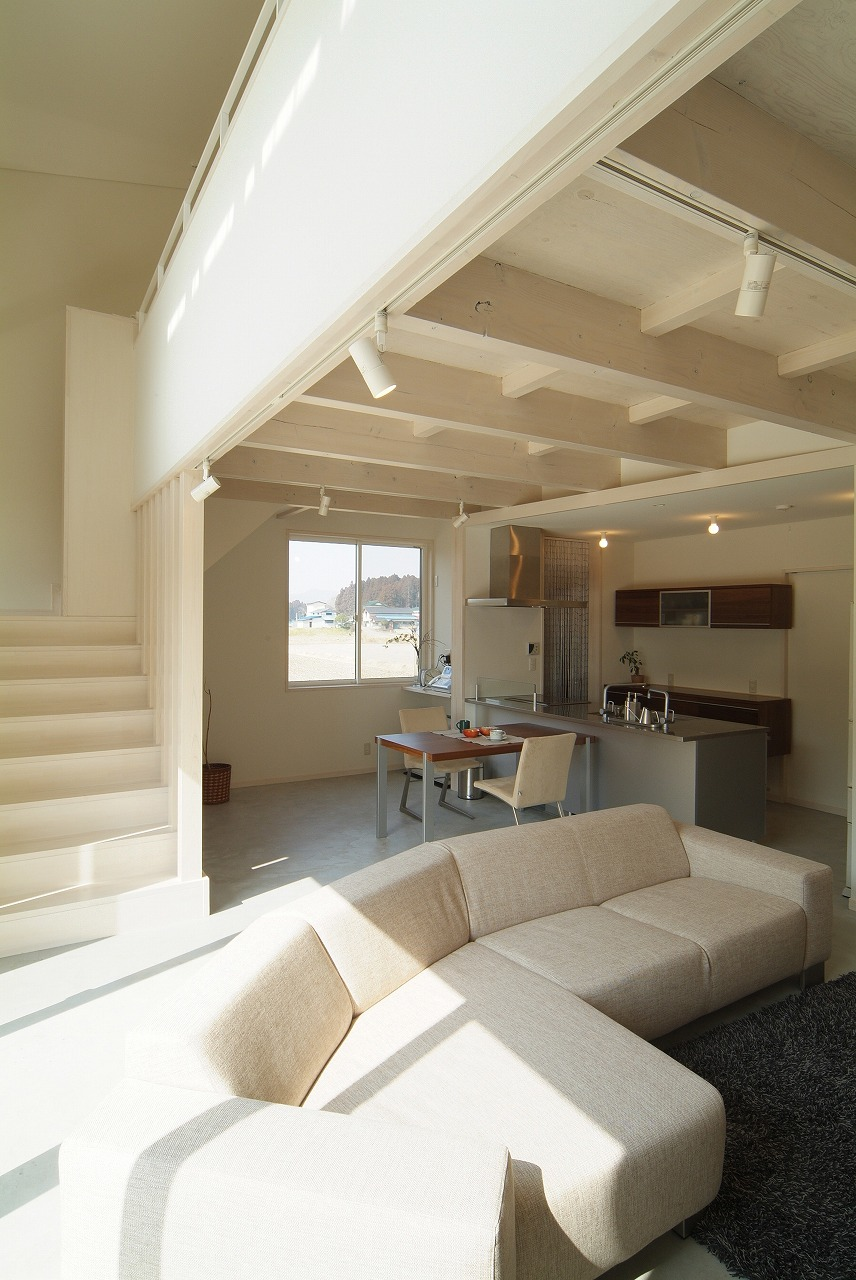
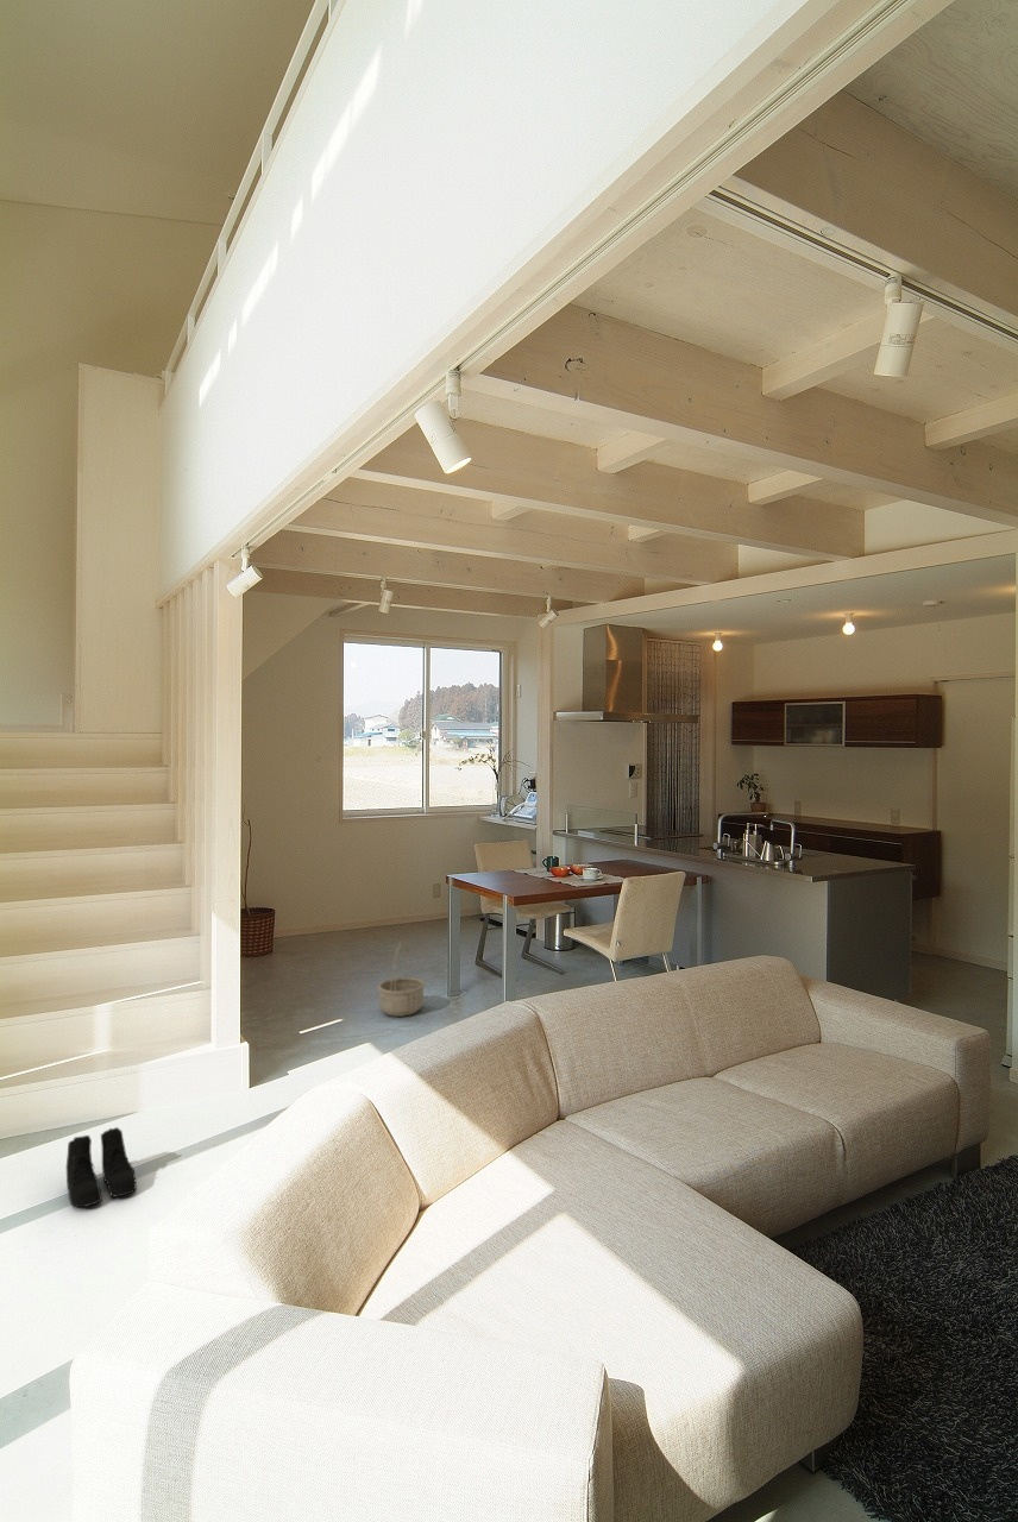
+ boots [65,1126,138,1209]
+ basket [377,939,426,1018]
